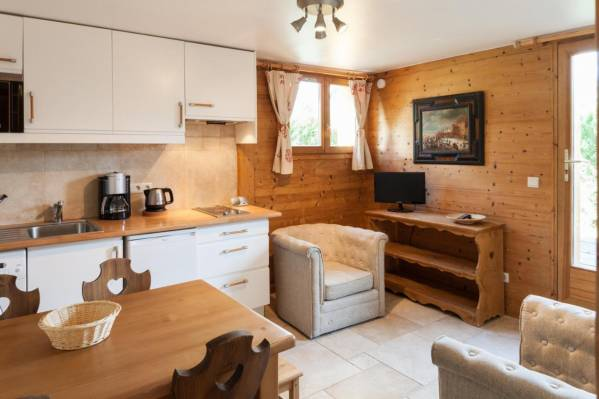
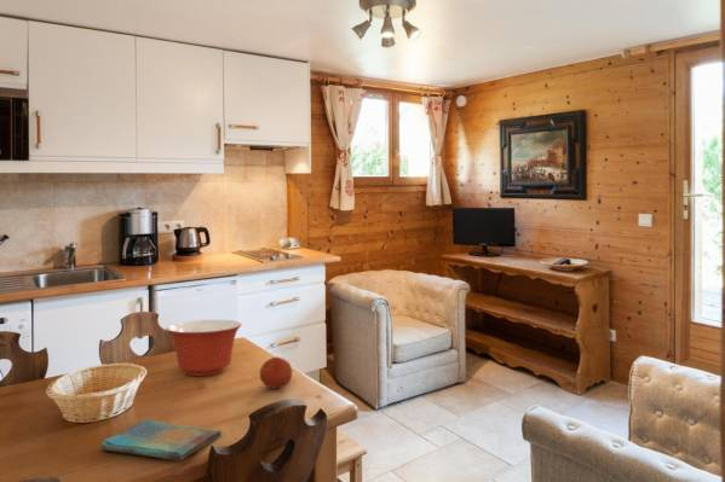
+ dish towel [98,418,223,461]
+ fruit [259,355,293,389]
+ mixing bowl [165,319,243,377]
